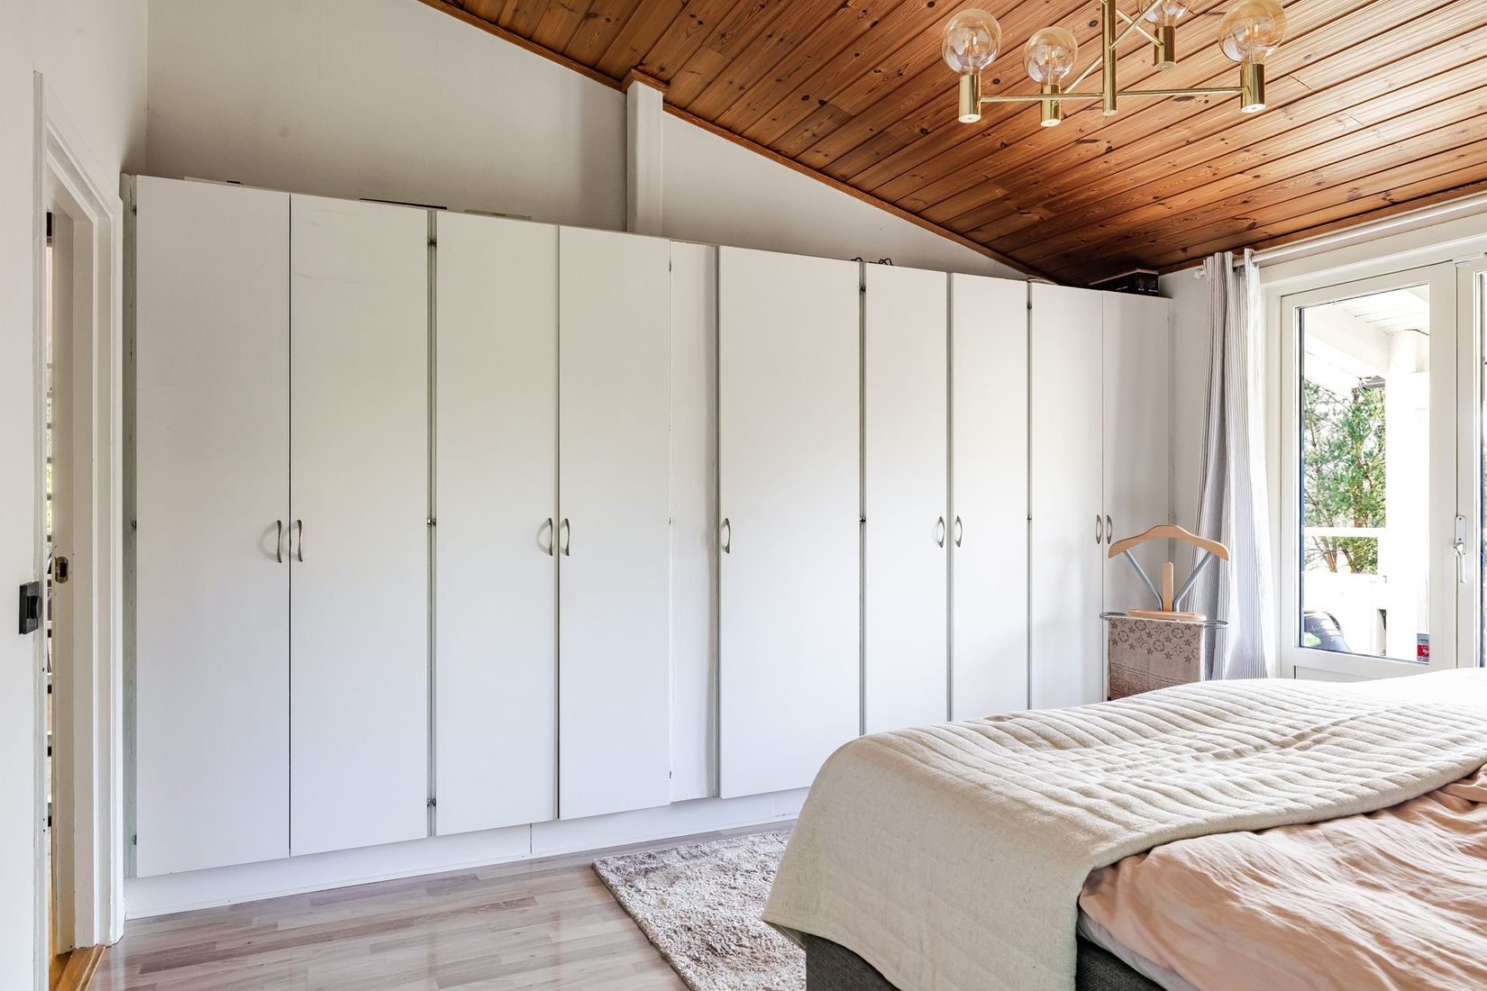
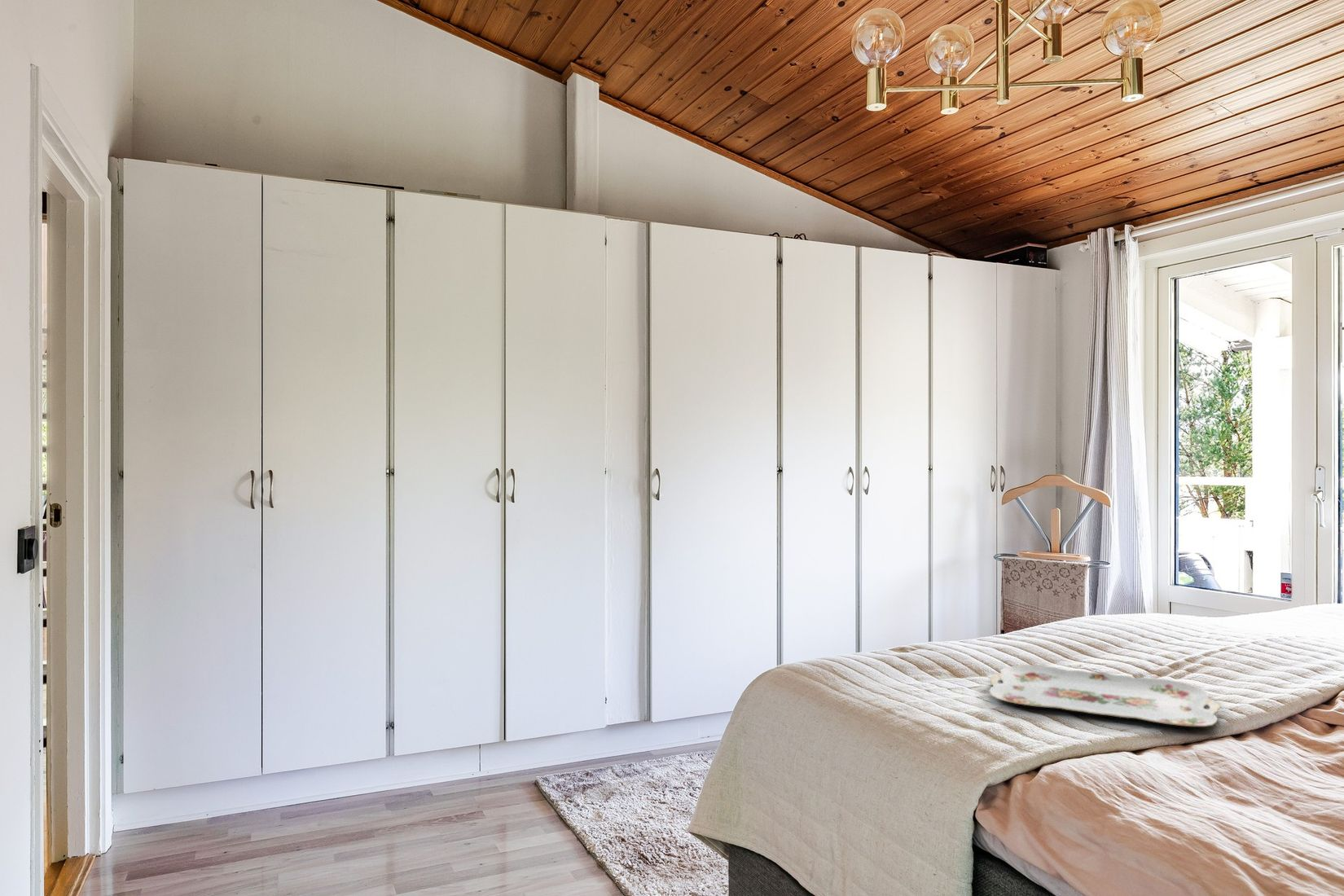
+ serving tray [989,664,1221,727]
